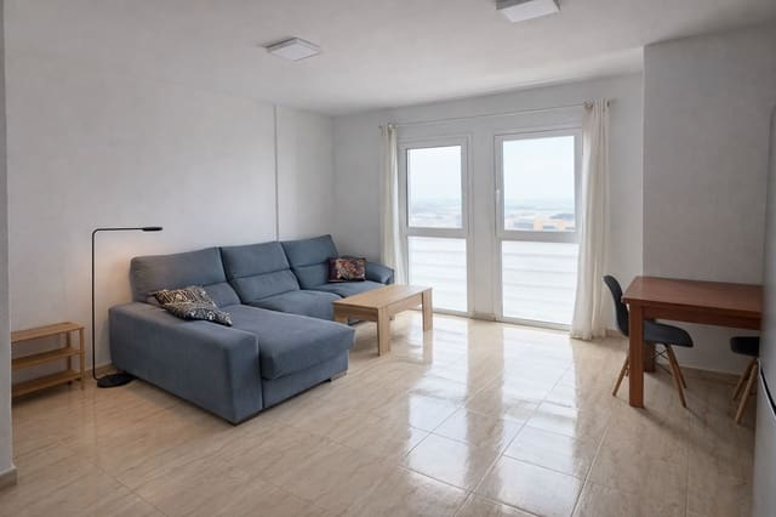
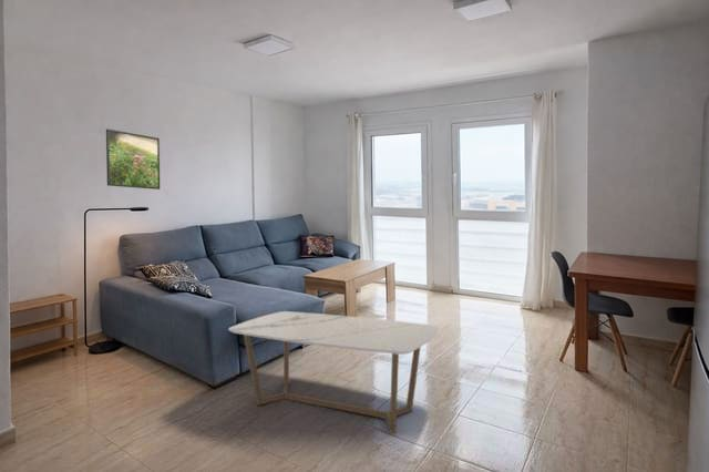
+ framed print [105,127,161,191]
+ coffee table [227,310,440,434]
